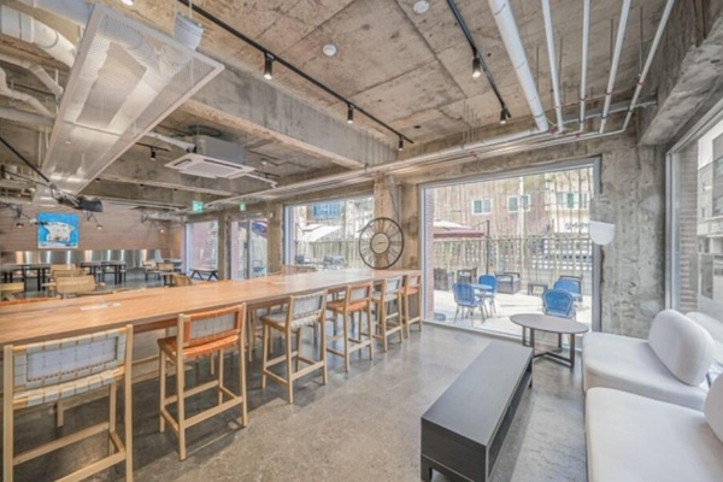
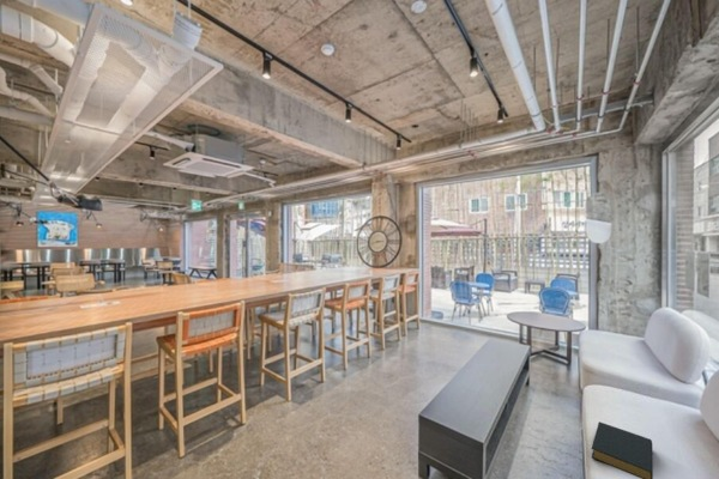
+ hardback book [591,420,654,479]
